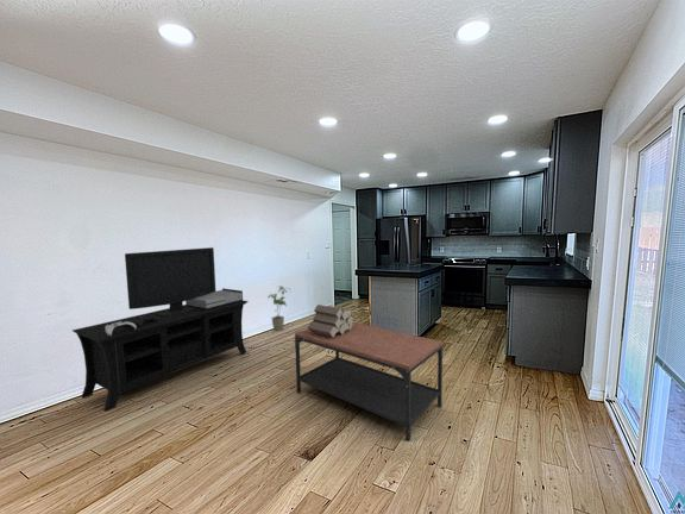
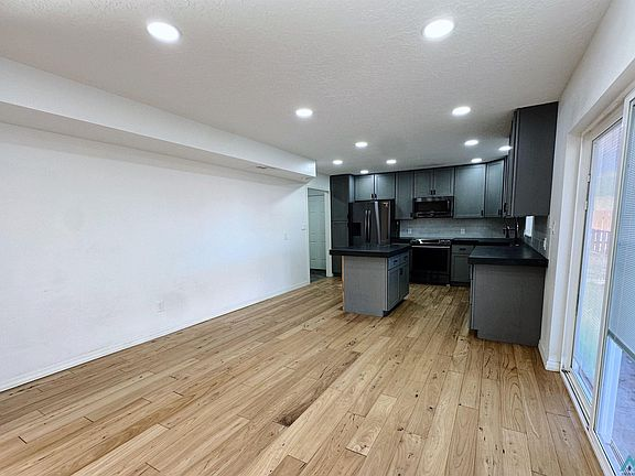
- log pile [307,303,354,338]
- house plant [266,284,293,332]
- media console [71,246,250,413]
- coffee table [294,321,444,443]
